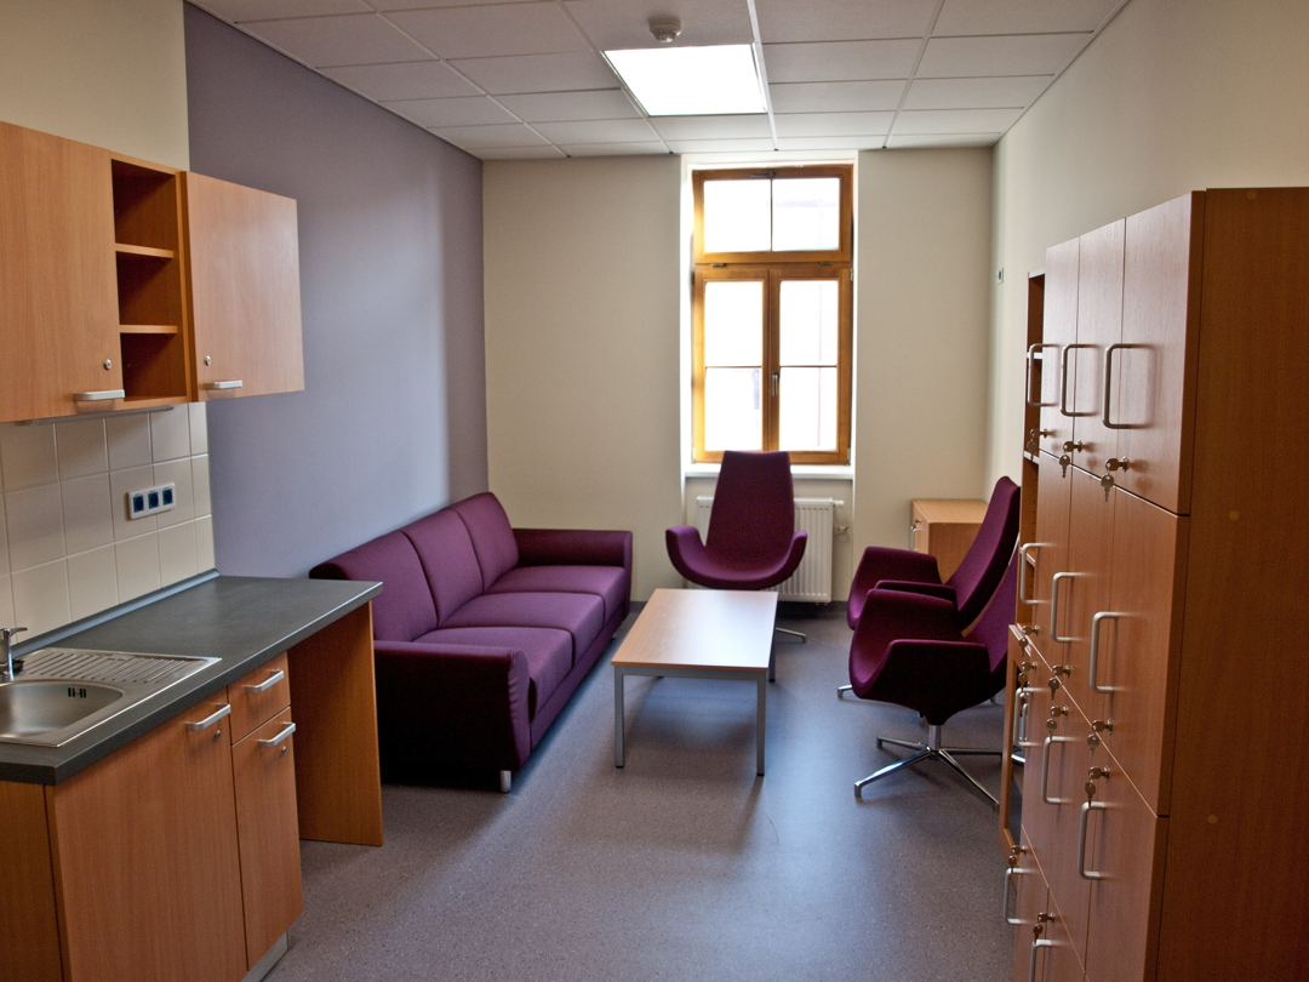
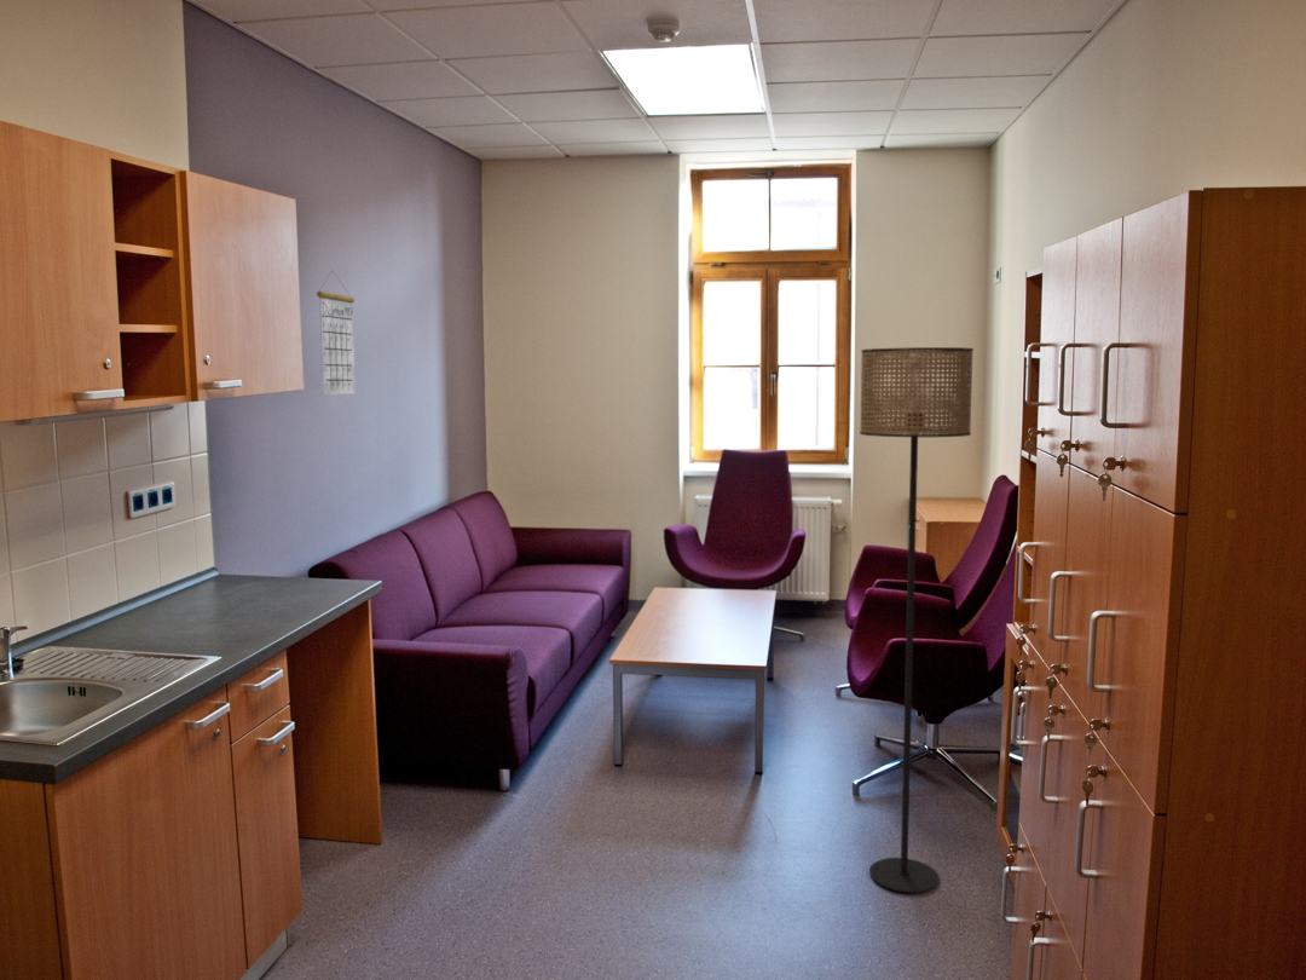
+ calendar [316,270,357,396]
+ floor lamp [859,346,975,894]
